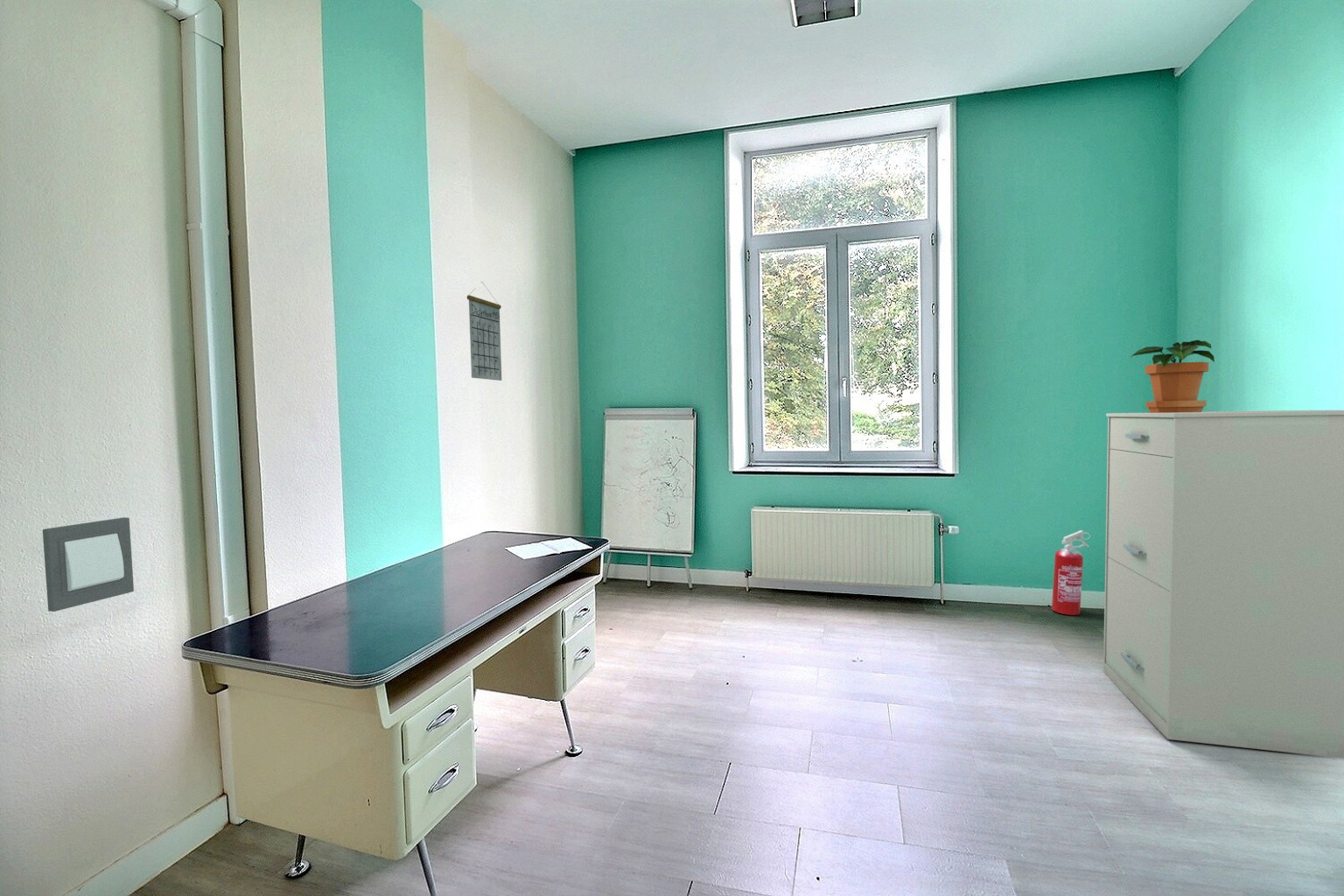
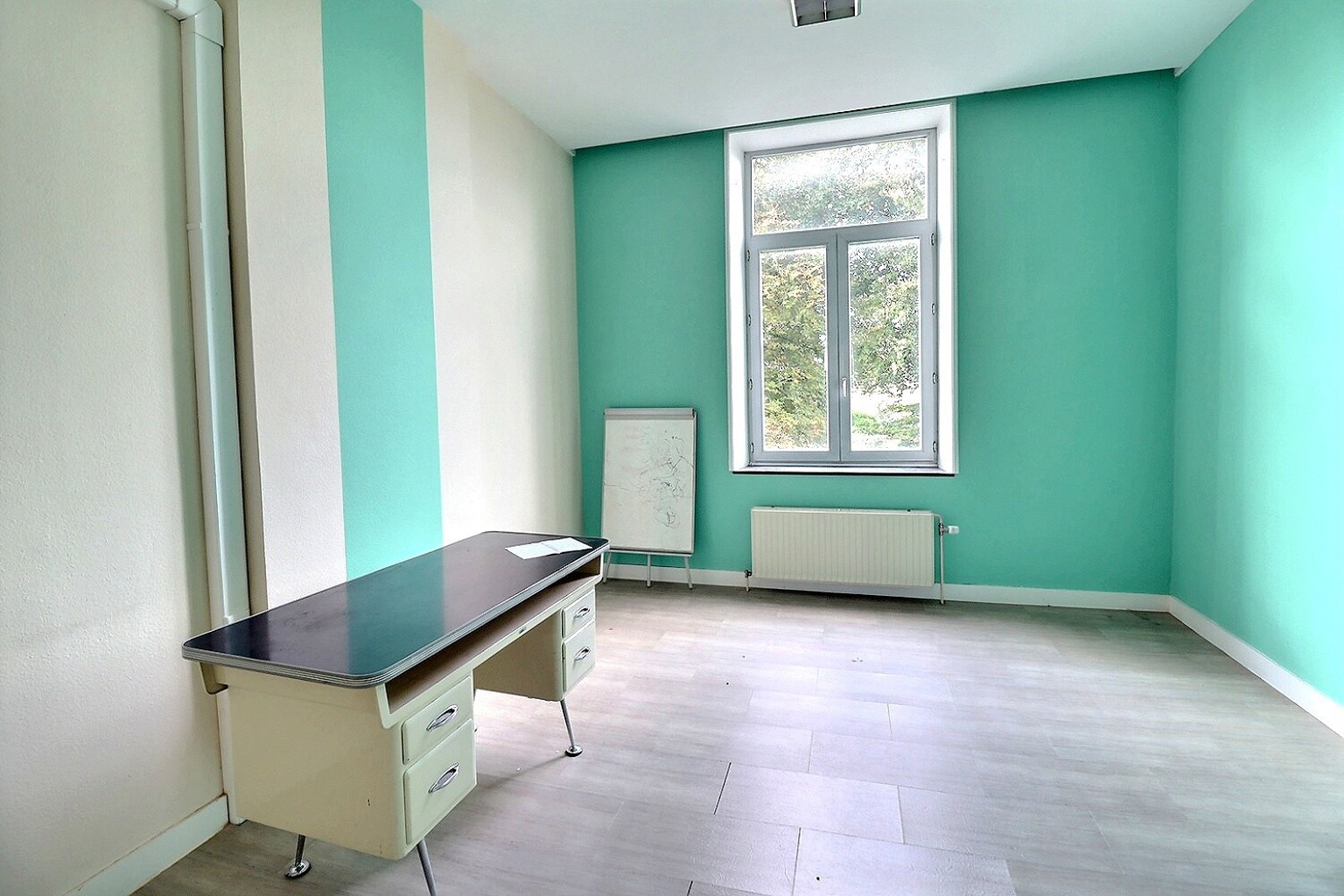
- potted plant [1129,339,1215,413]
- fire extinguisher [1051,529,1091,616]
- light switch [42,516,135,613]
- calendar [466,281,502,381]
- filing cabinet [1103,409,1344,759]
